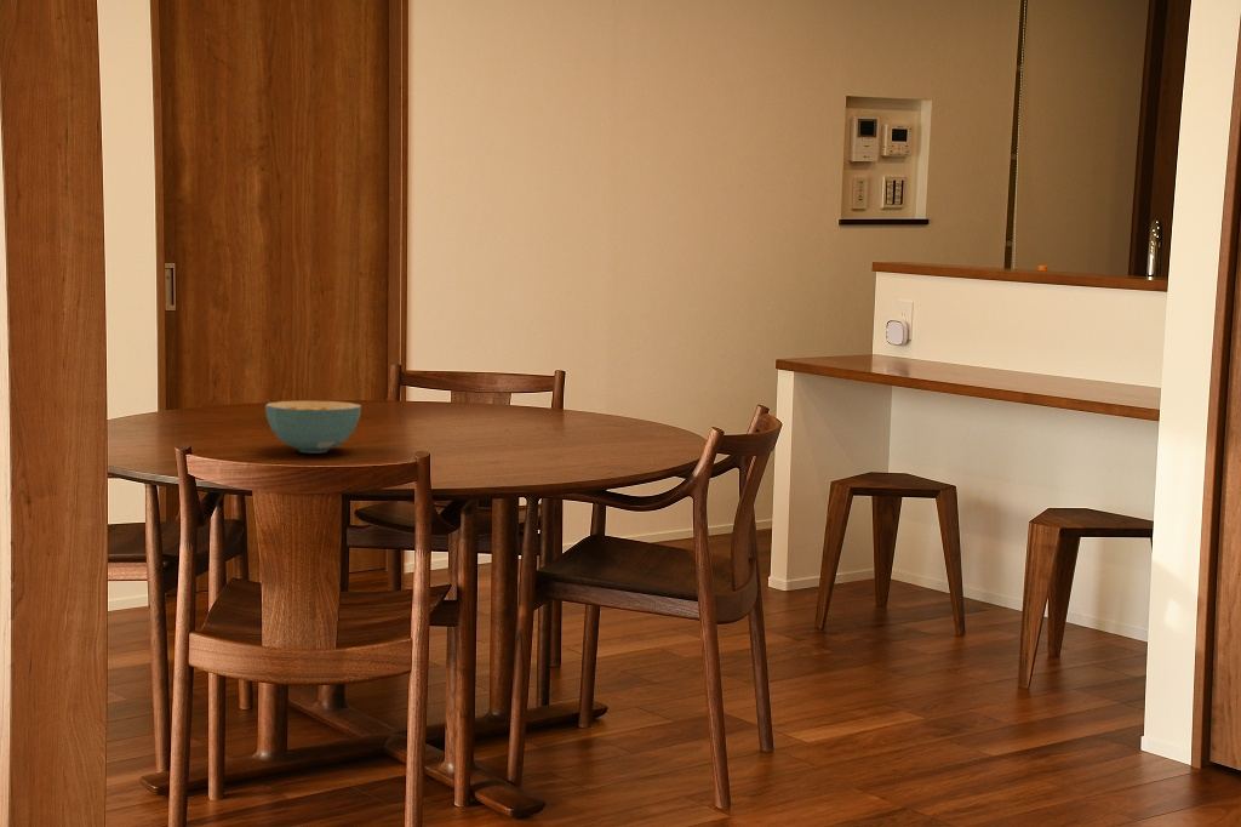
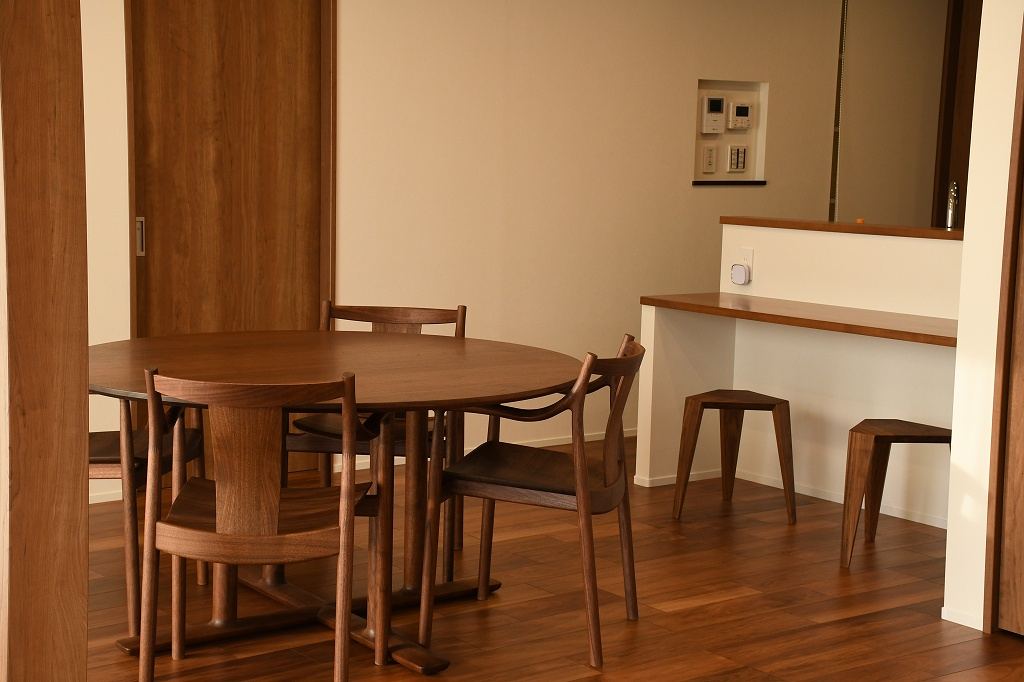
- cereal bowl [264,400,362,455]
